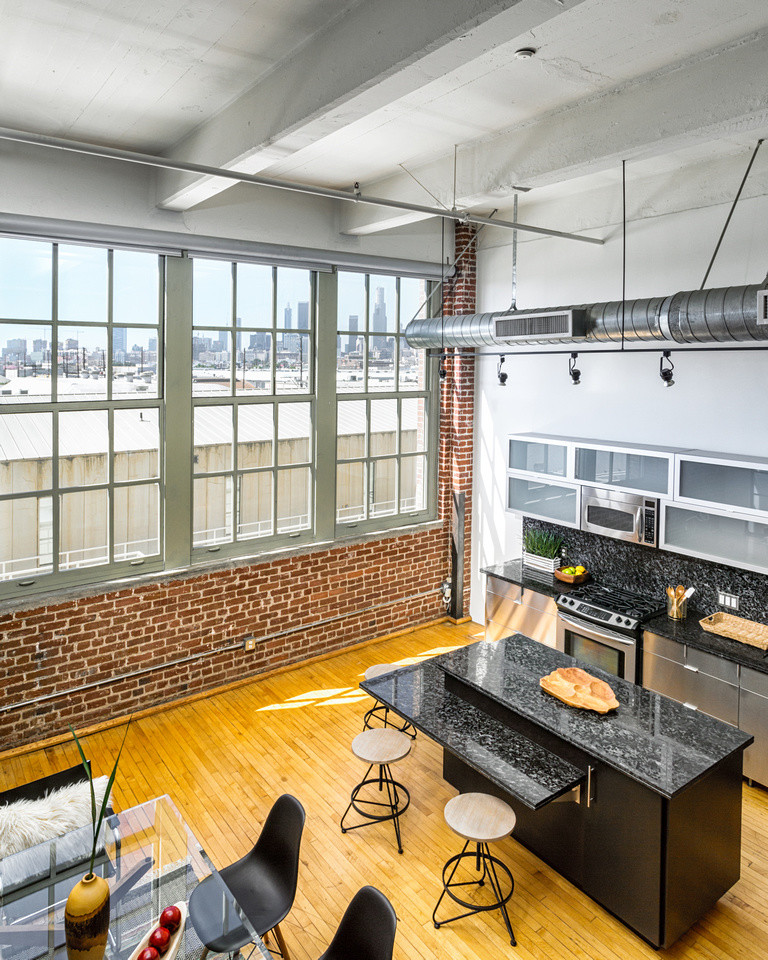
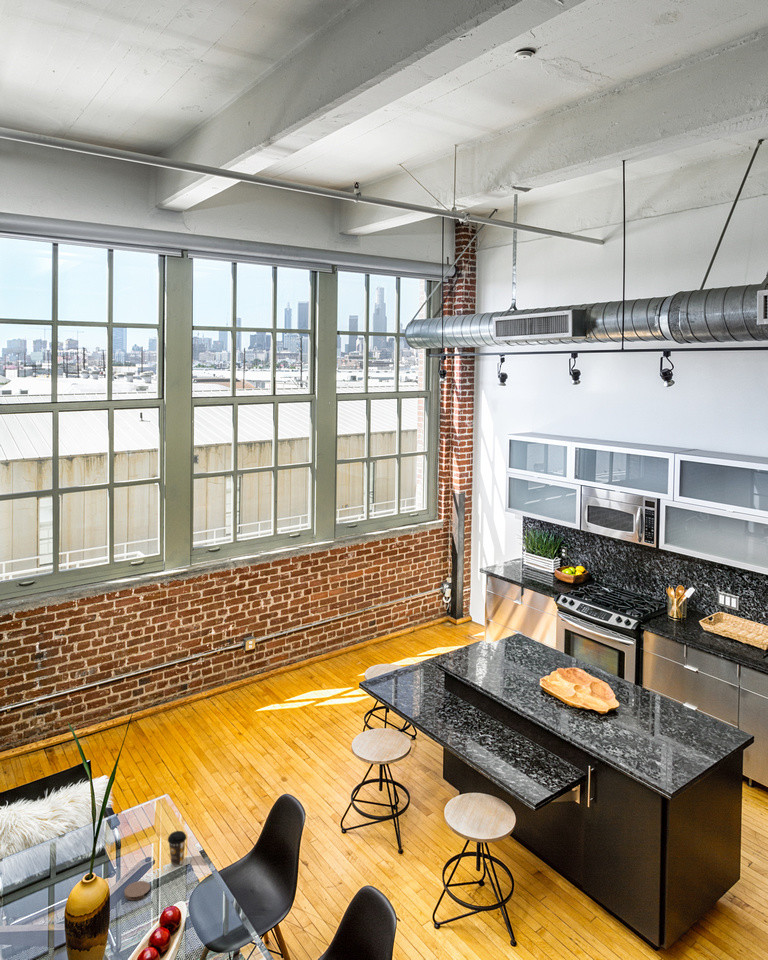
+ coaster [123,880,151,901]
+ coffee cup [167,830,188,867]
